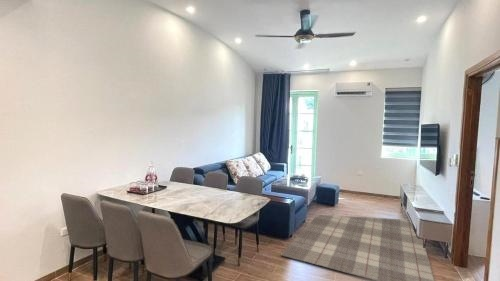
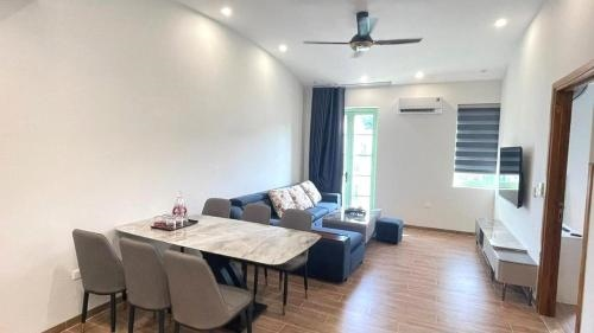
- rug [280,214,435,281]
